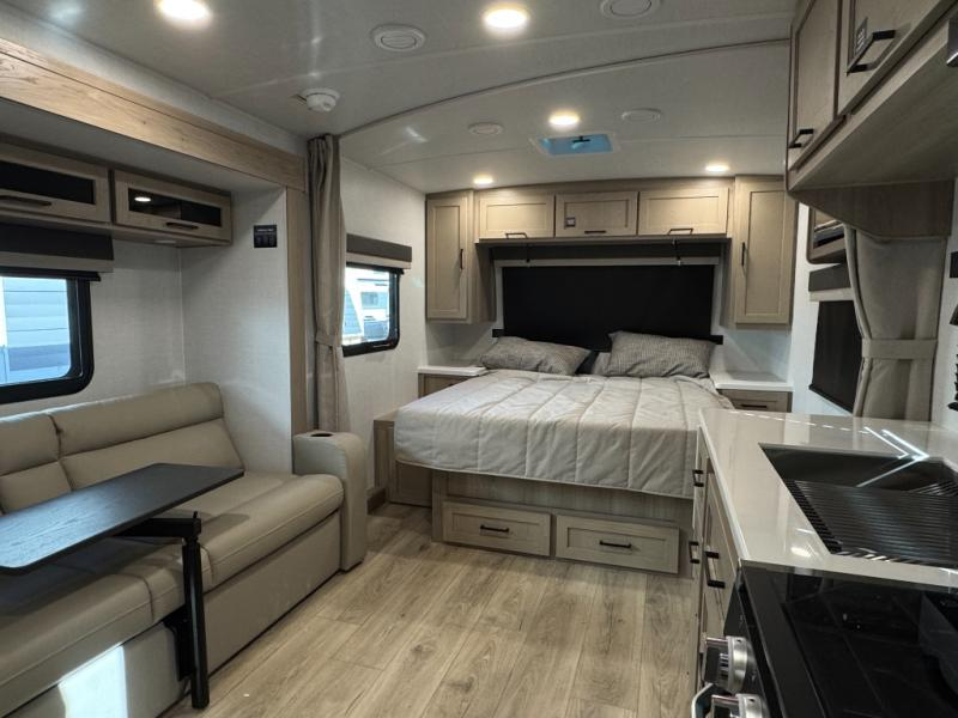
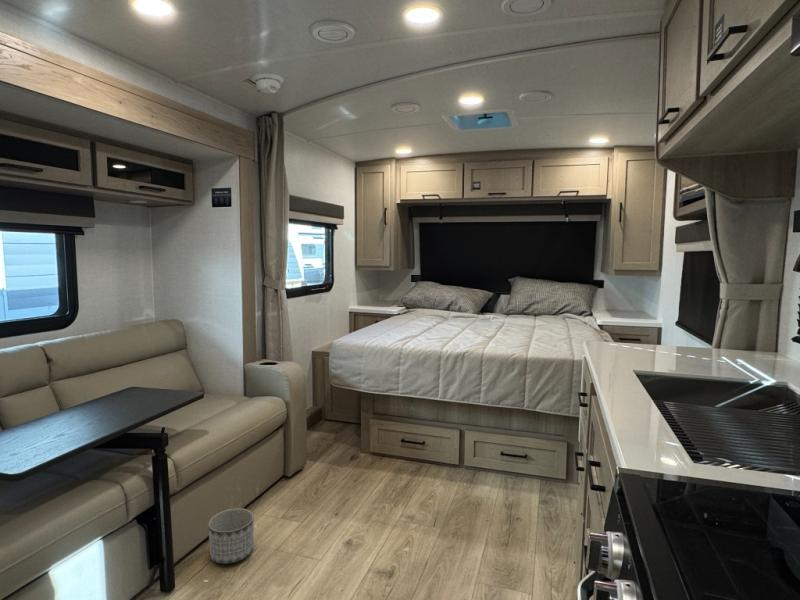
+ planter [207,507,255,565]
